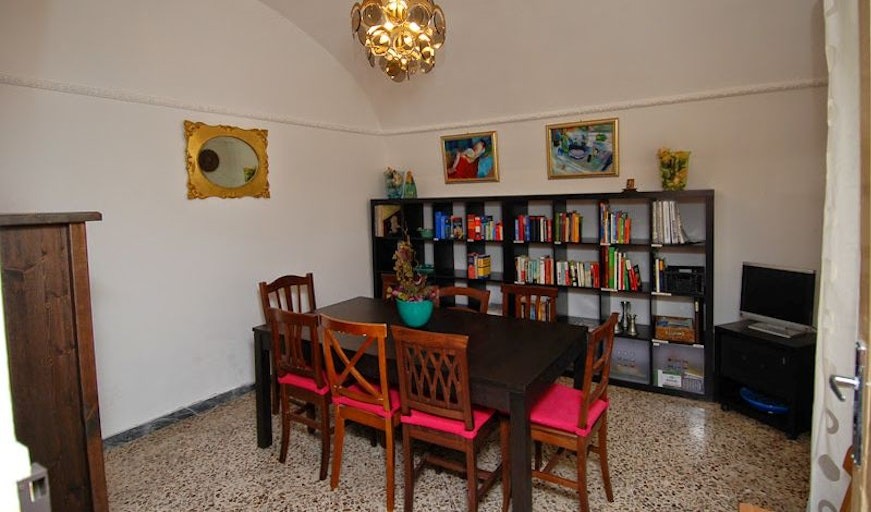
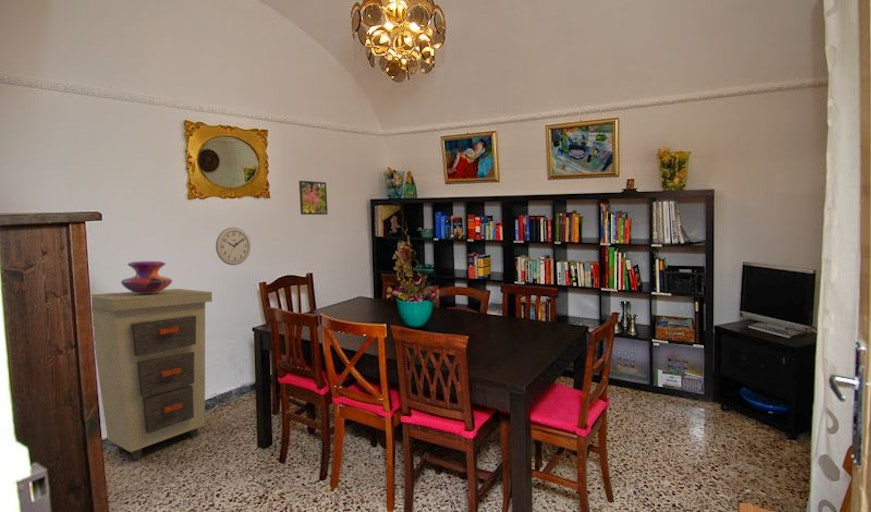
+ wall clock [215,226,252,266]
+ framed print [298,180,329,216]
+ cabinet [90,288,213,460]
+ decorative vase [120,260,173,293]
